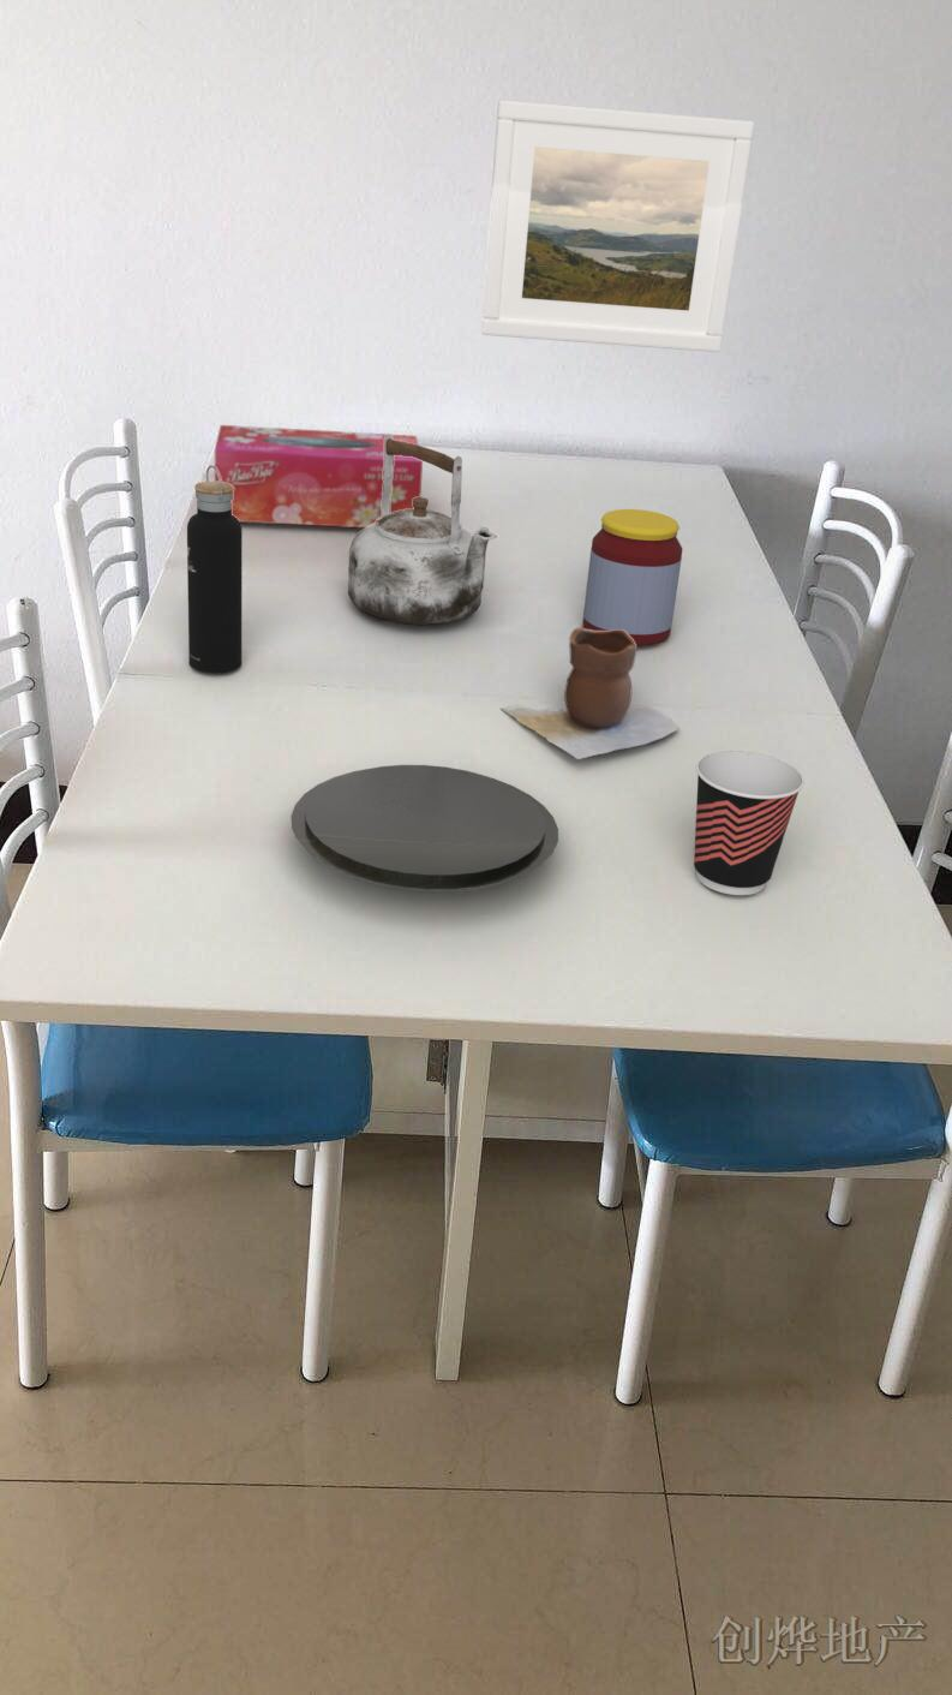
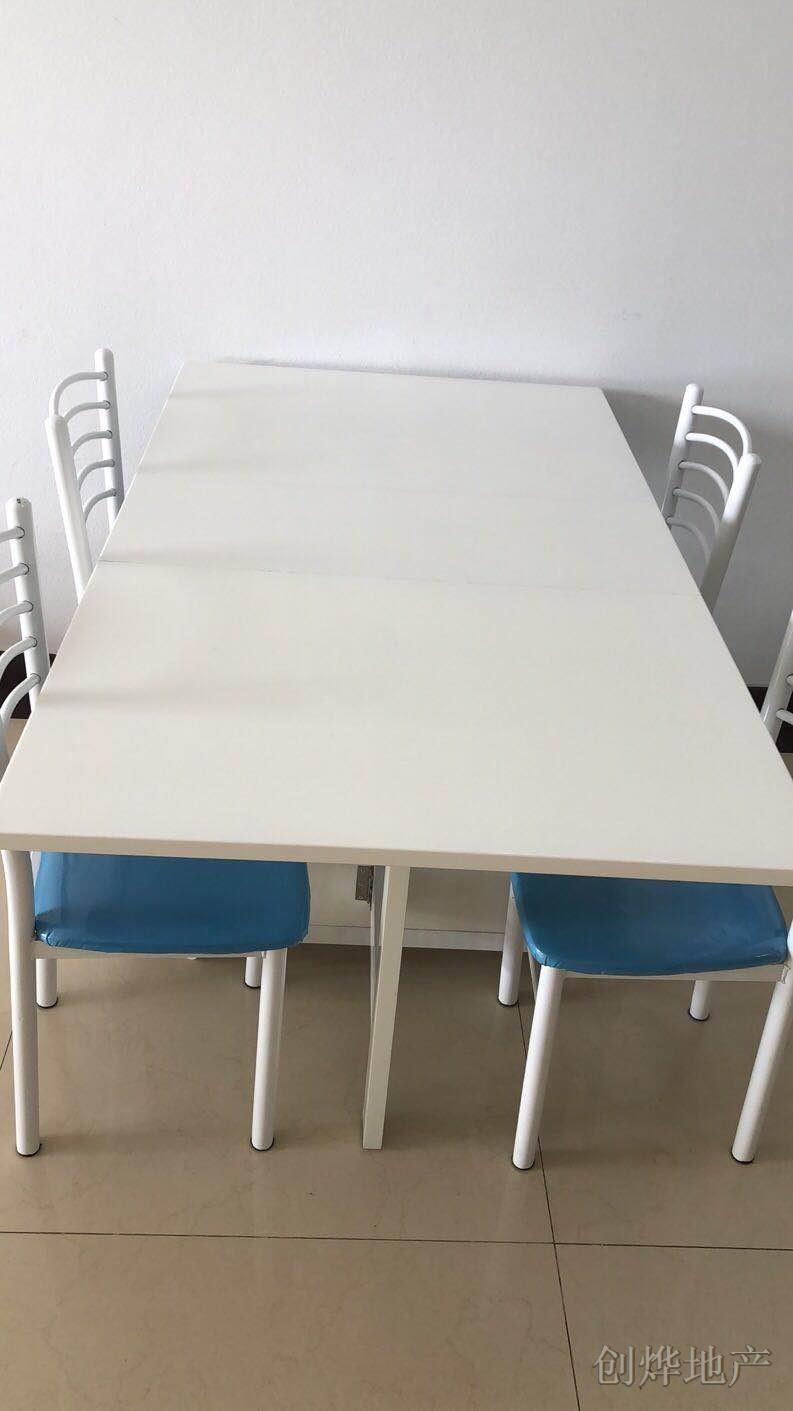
- water bottle [186,464,244,675]
- kettle [347,432,498,626]
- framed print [480,99,755,353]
- jar [581,508,683,646]
- vase [499,626,681,760]
- plate [289,764,559,894]
- tissue box [214,424,424,529]
- cup [693,750,804,896]
